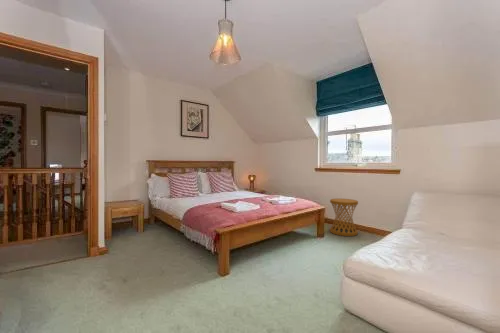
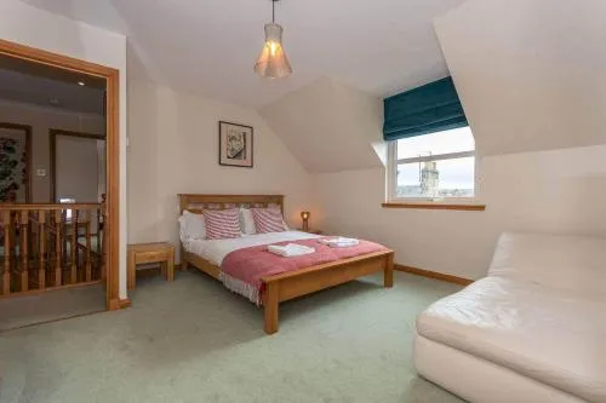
- side table [329,198,359,237]
